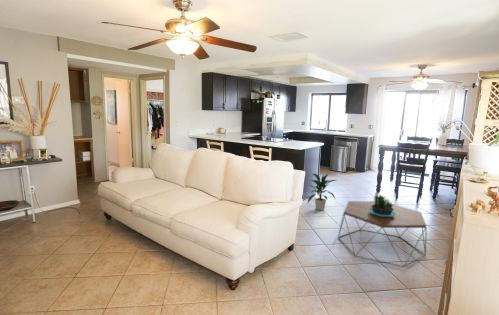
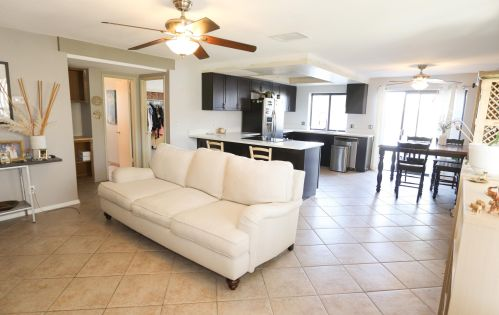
- potted plant [369,194,395,217]
- indoor plant [307,172,338,212]
- coffee table [337,200,428,268]
